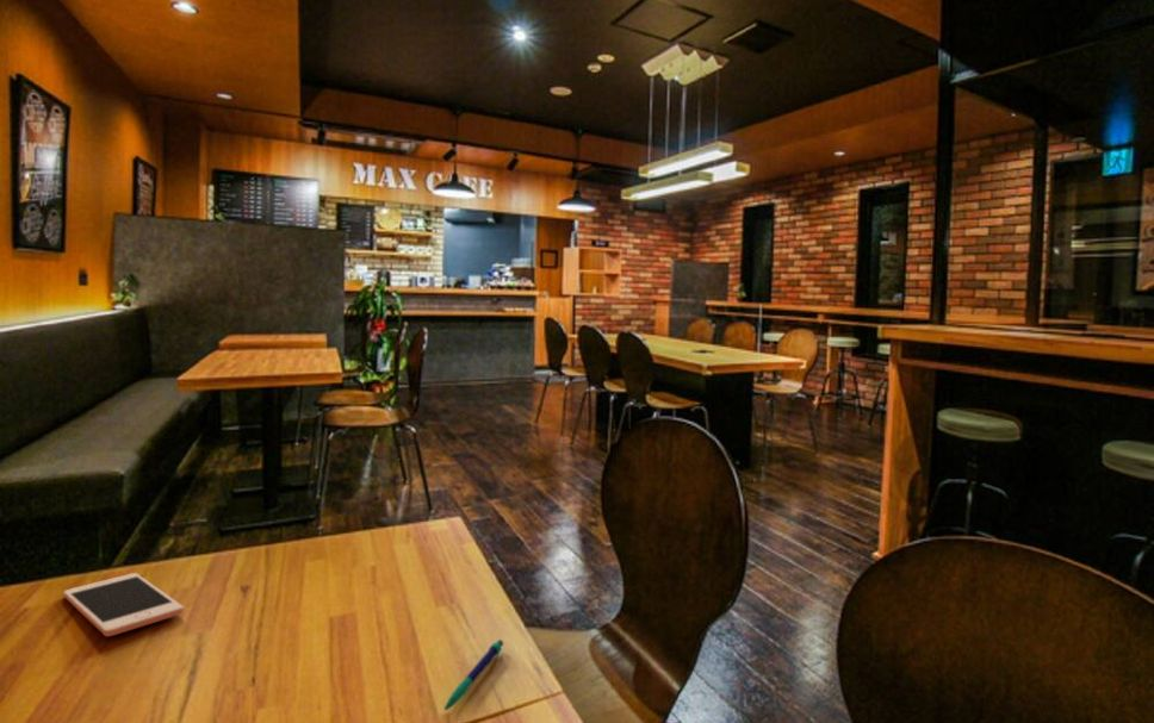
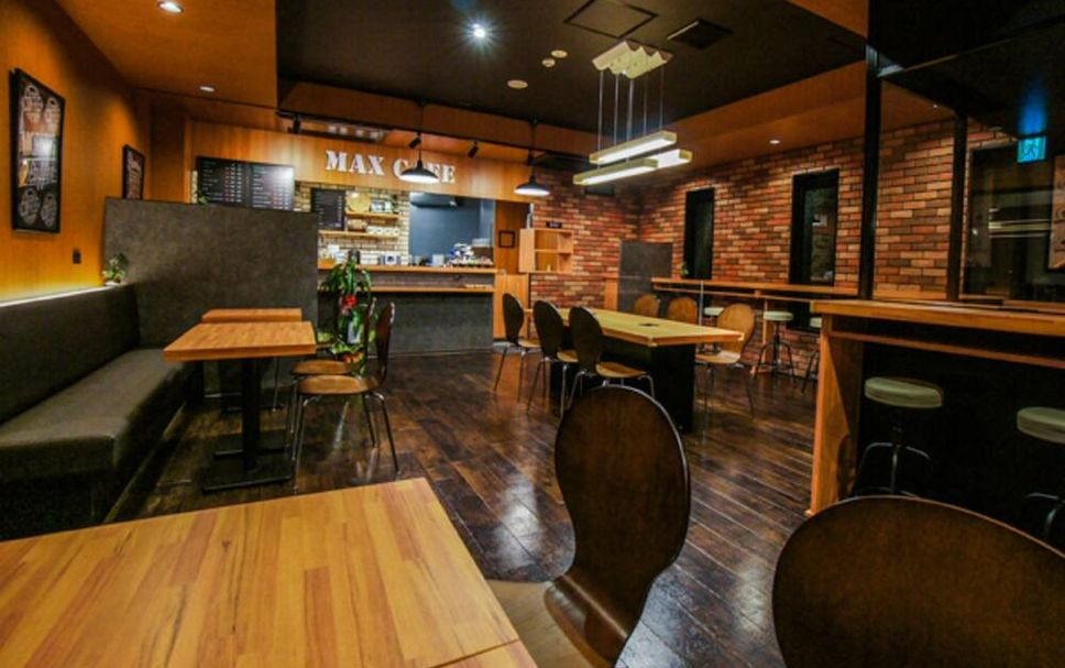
- cell phone [62,572,185,637]
- pen [442,638,504,712]
